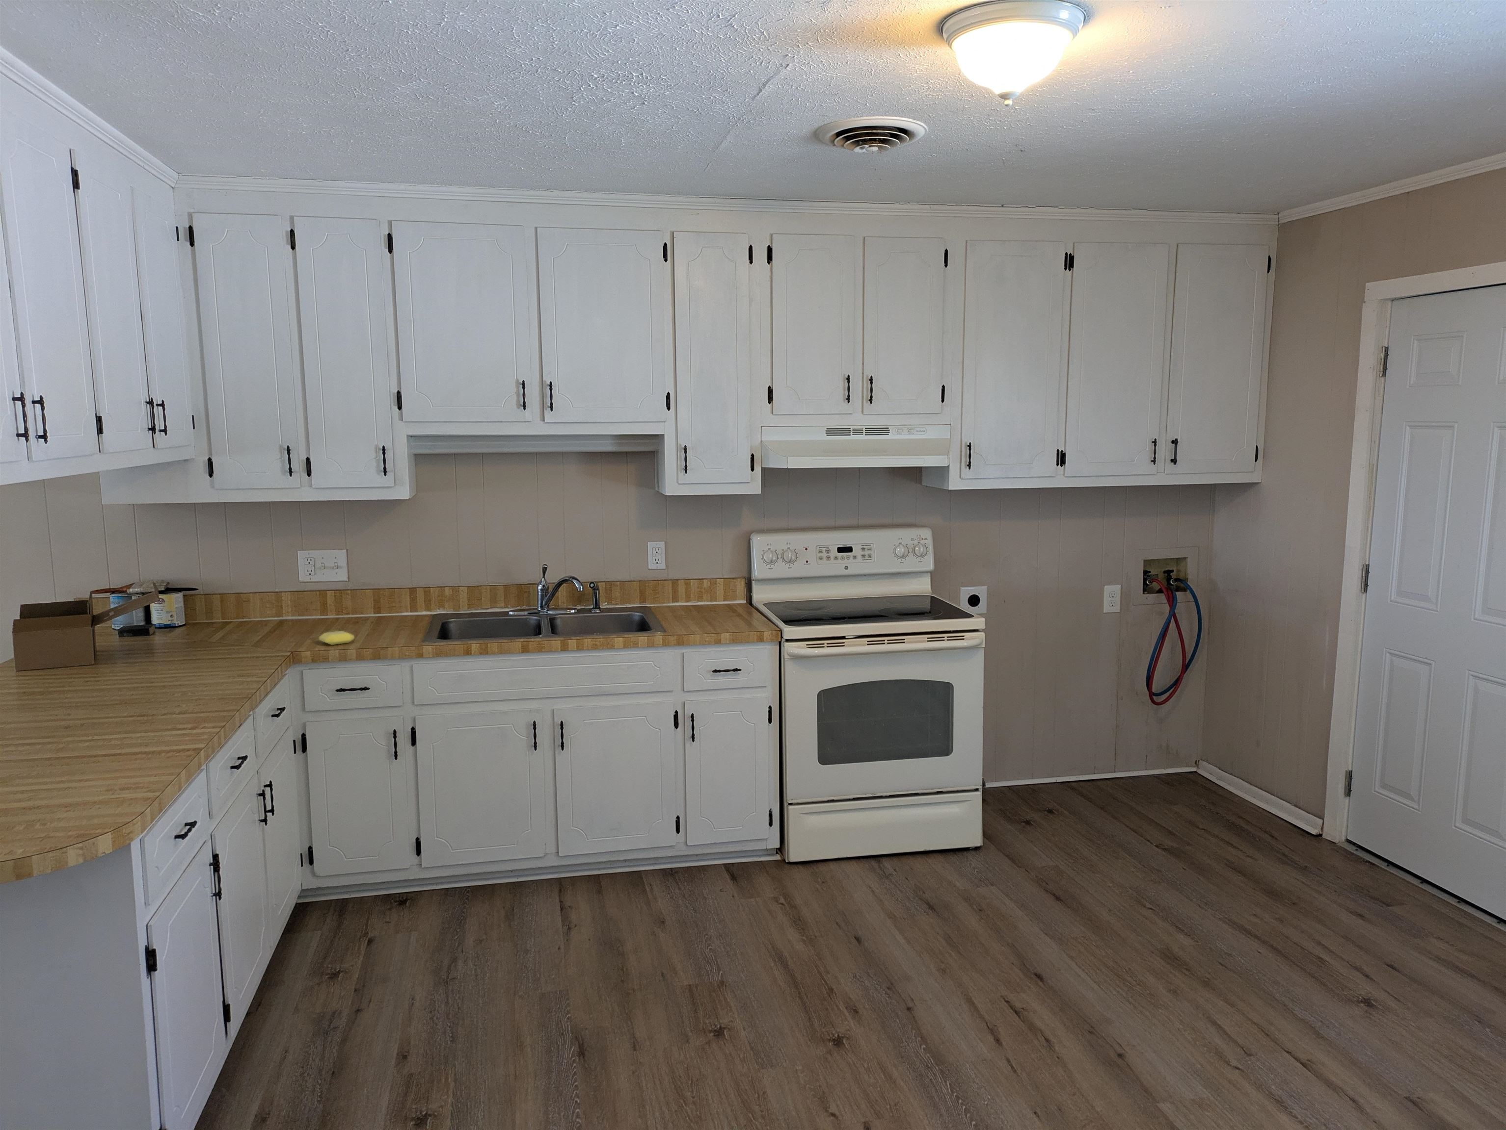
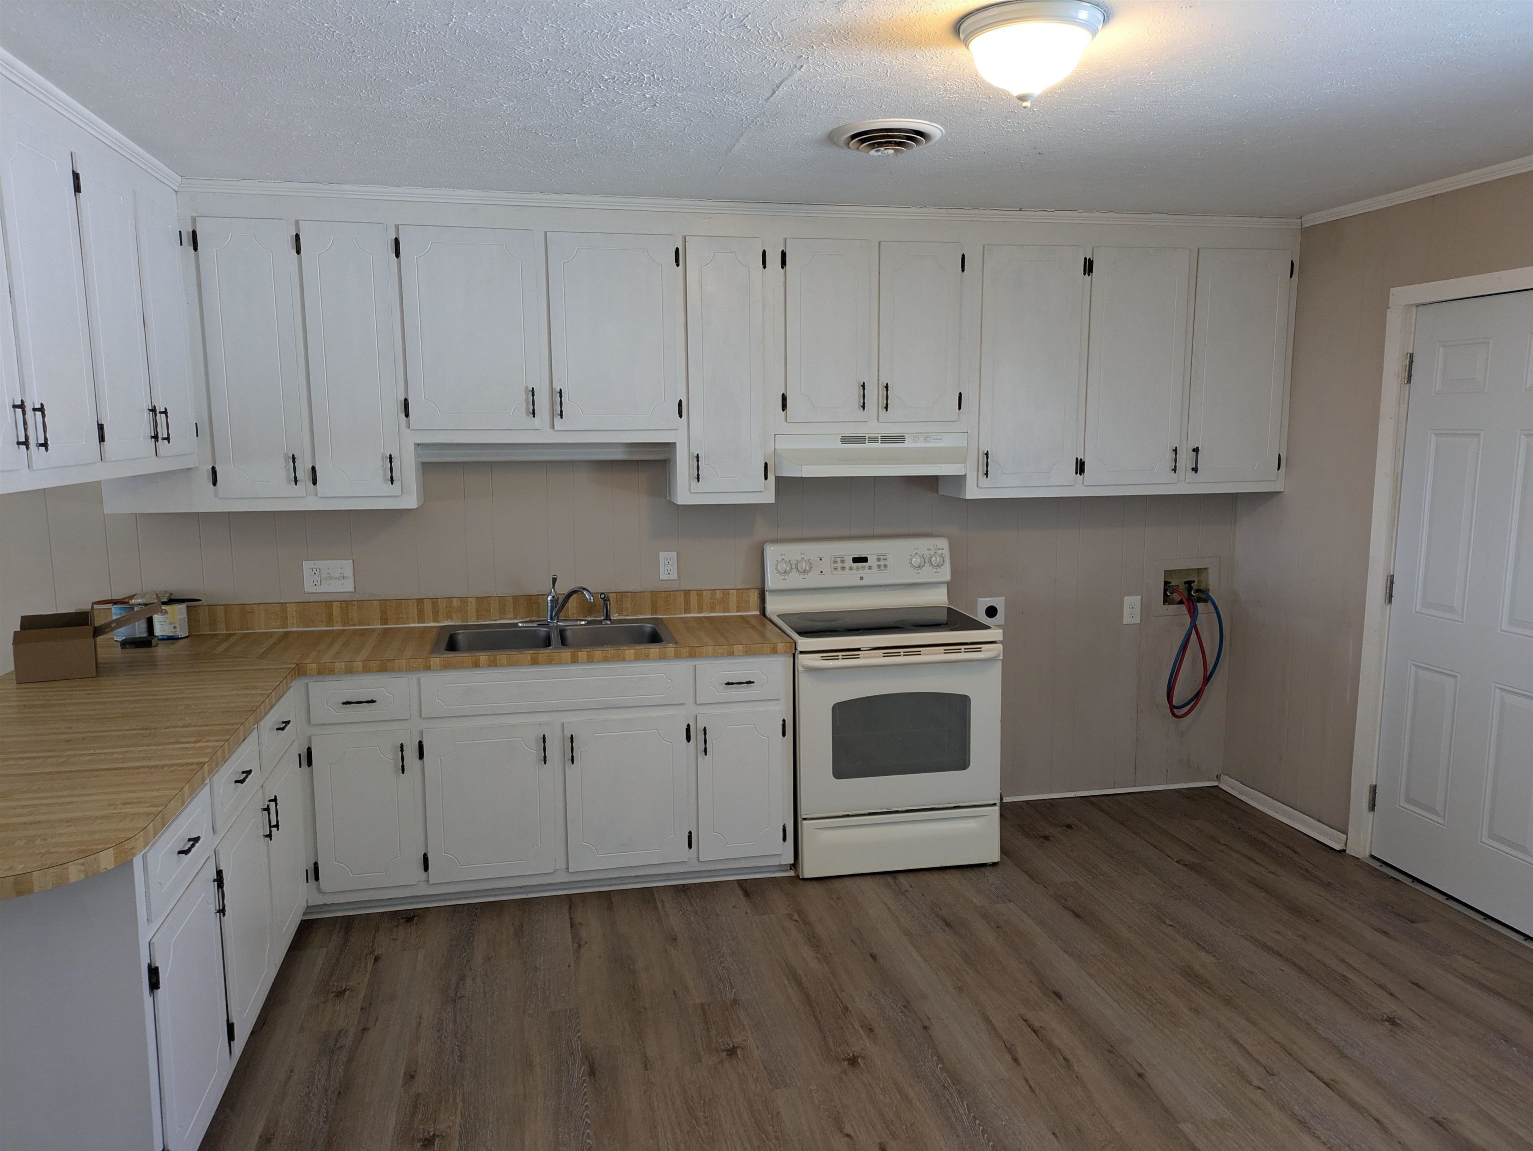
- soap bar [318,630,355,646]
